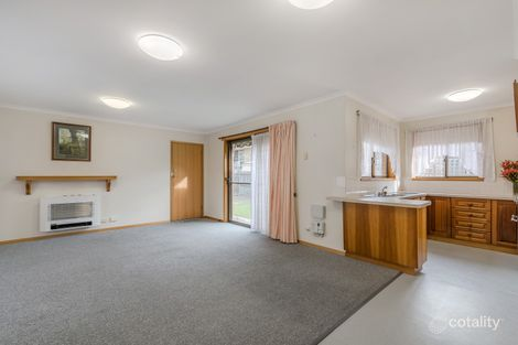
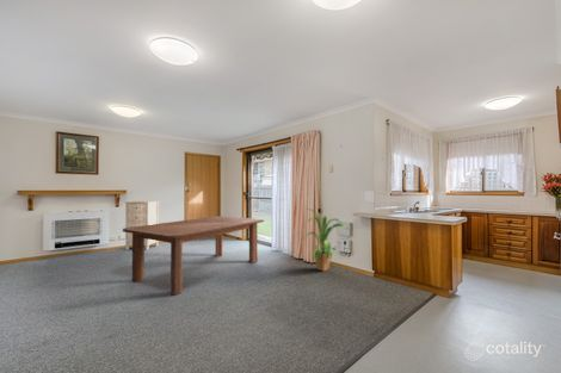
+ storage cabinet [124,200,160,251]
+ dining table [122,216,265,297]
+ house plant [303,207,350,272]
